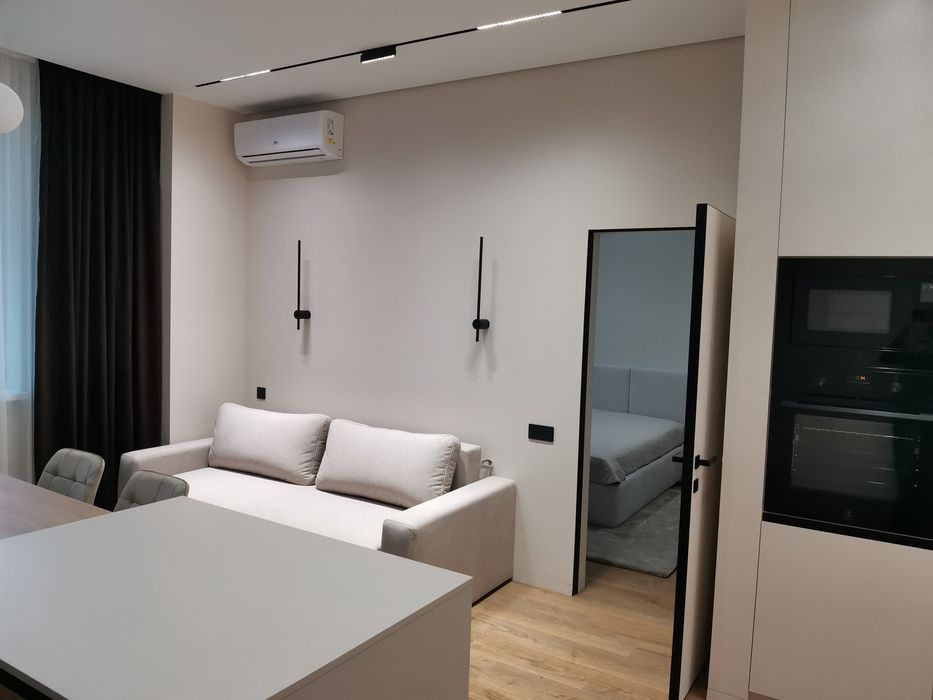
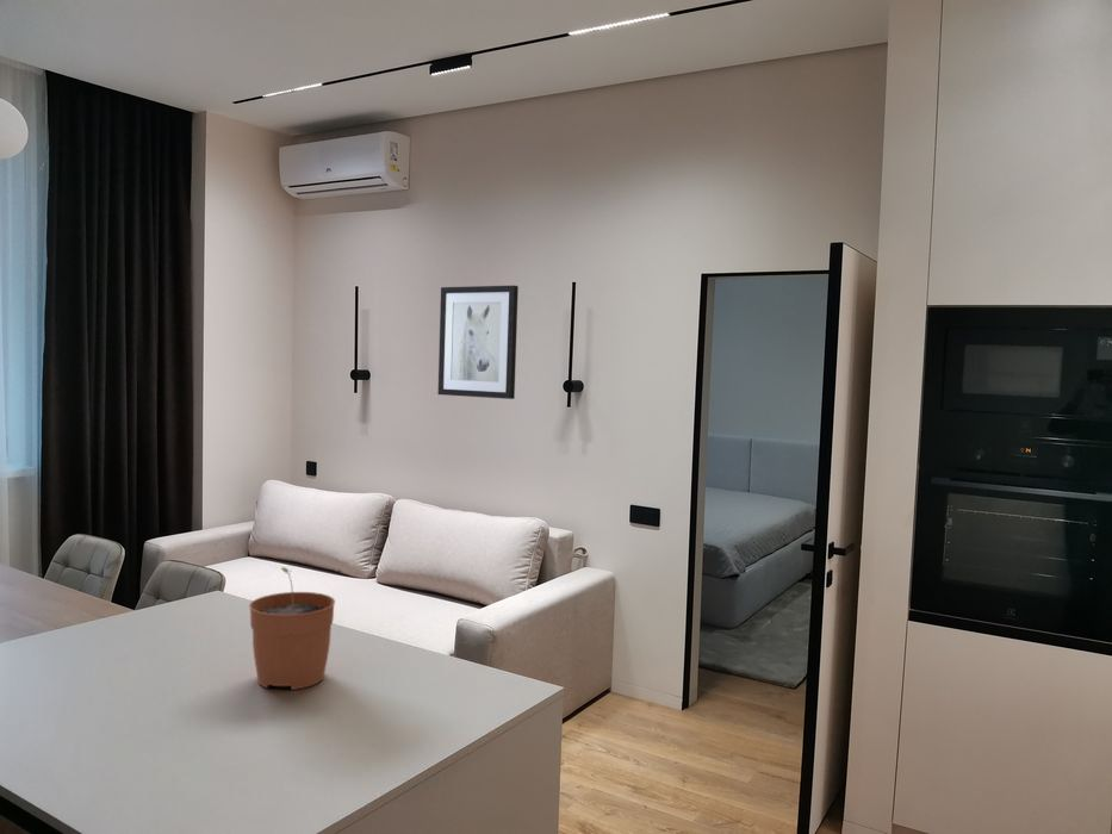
+ plant pot [248,566,336,691]
+ wall art [437,285,520,400]
